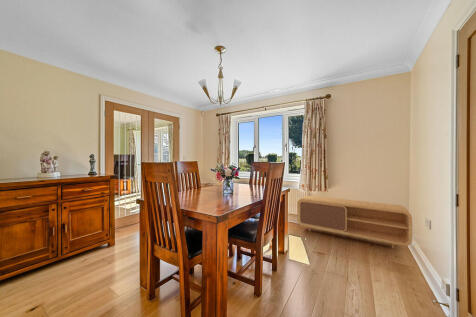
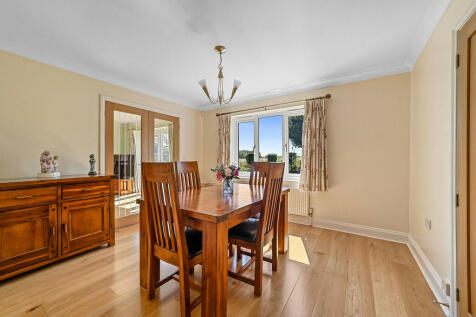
- tv stand [296,195,413,249]
